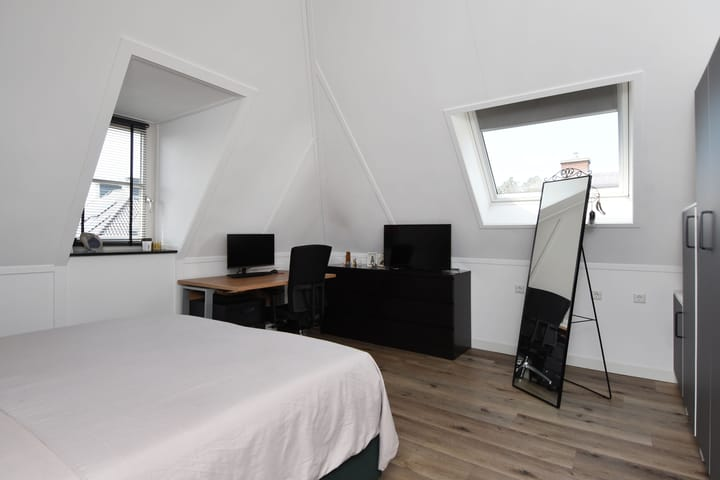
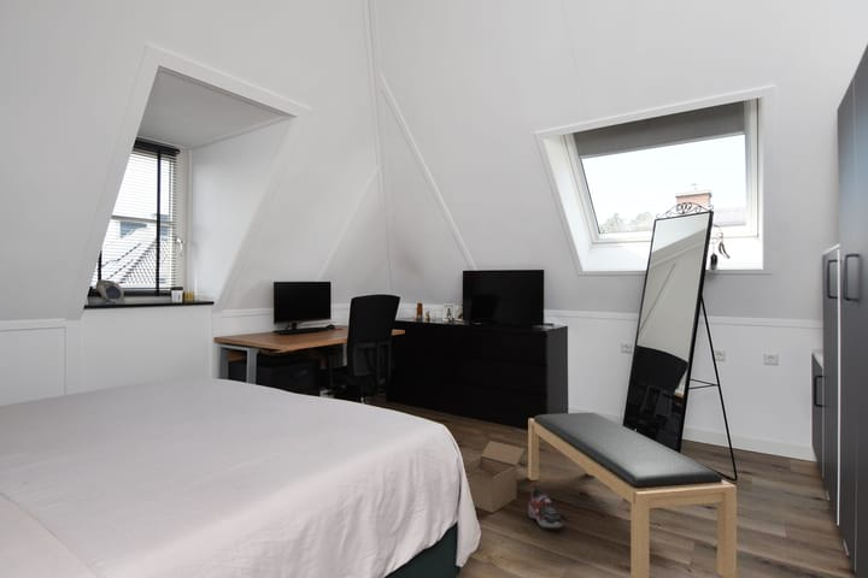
+ shoe [527,484,564,531]
+ box [464,440,527,514]
+ bench [527,412,738,578]
